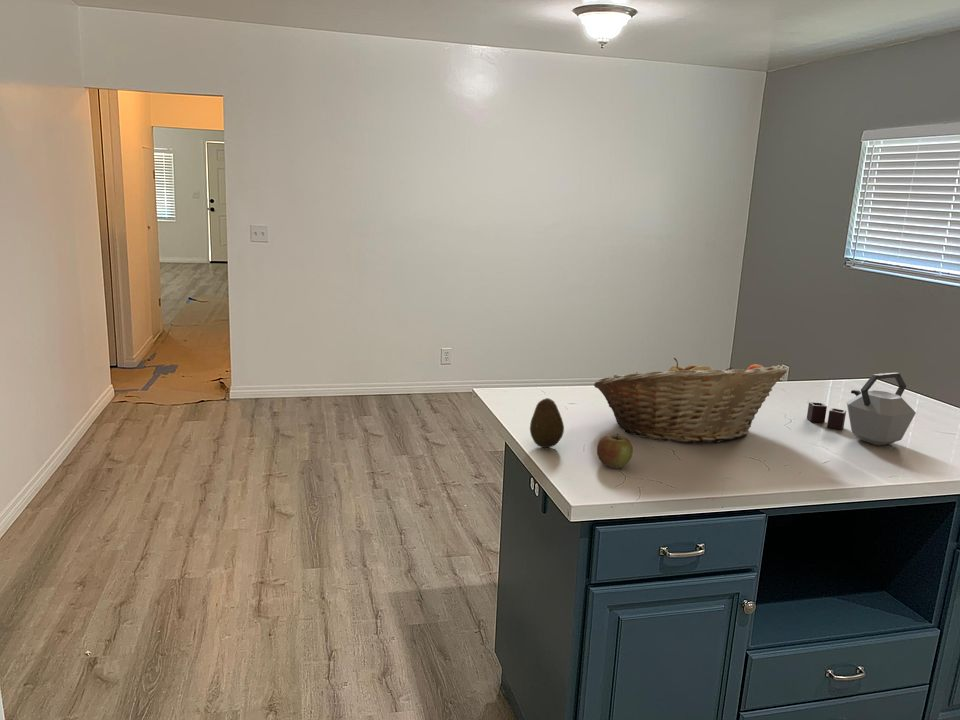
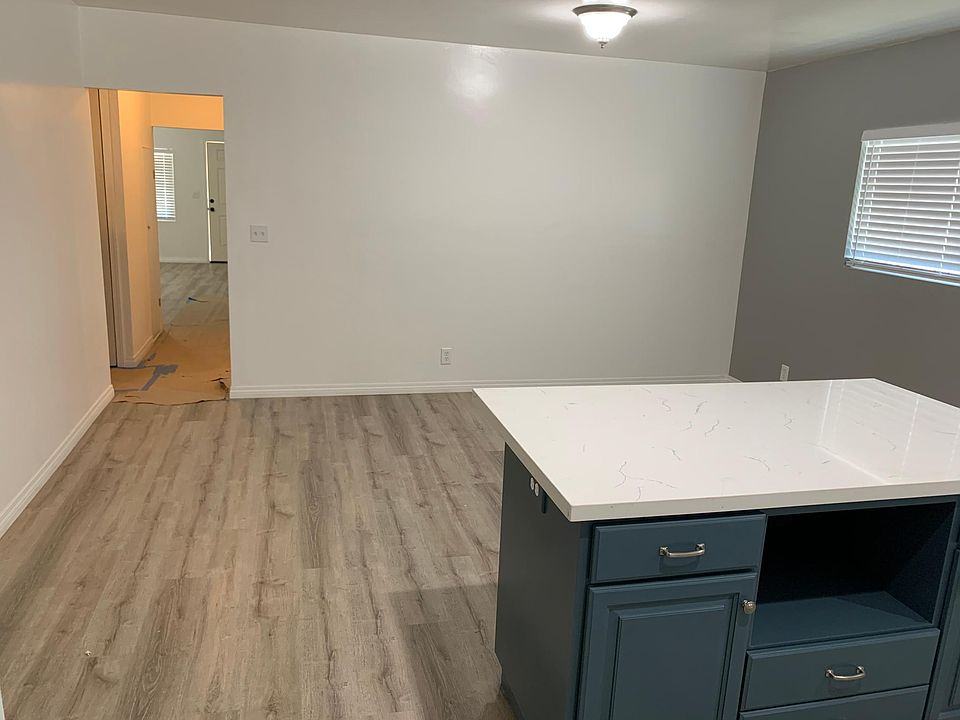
- apple [596,433,634,469]
- fruit [529,397,565,449]
- kettle [806,371,917,446]
- fruit basket [593,357,788,444]
